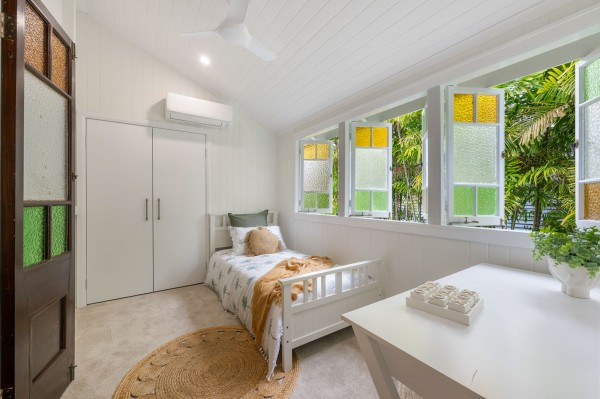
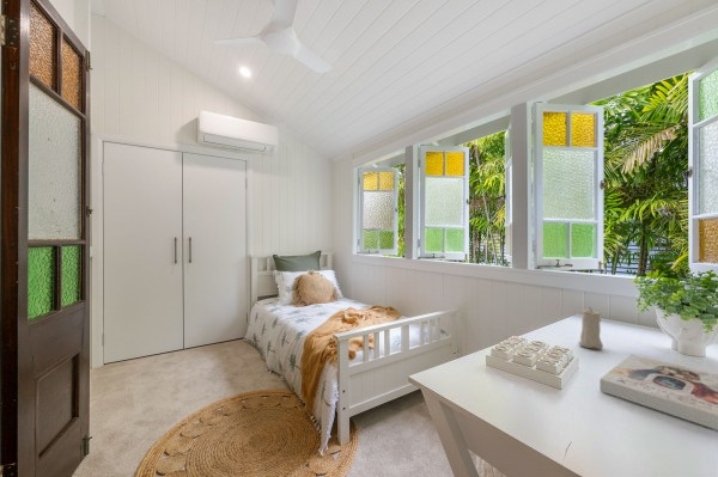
+ candle [578,307,604,350]
+ book [598,353,718,432]
